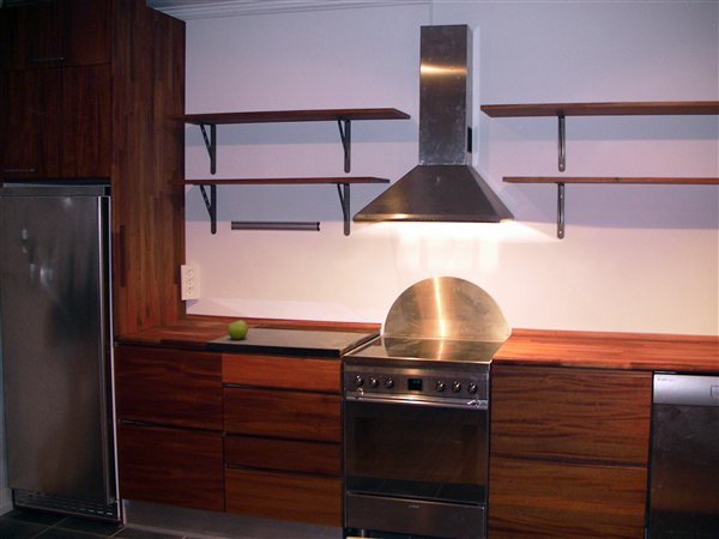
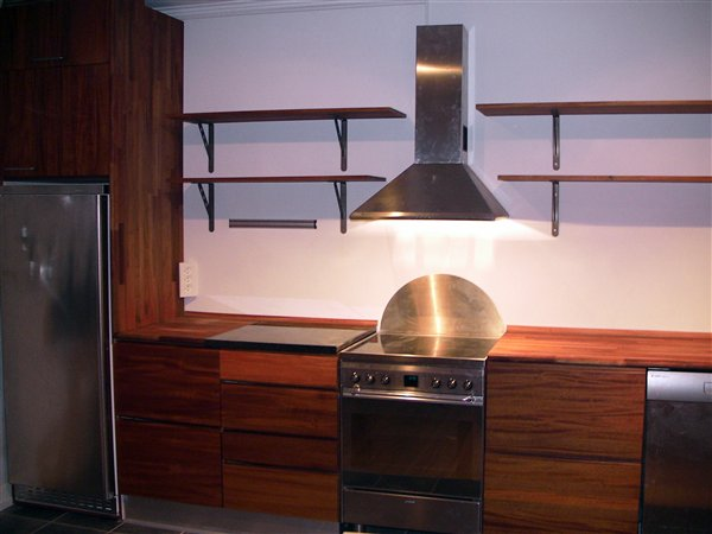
- fruit [226,319,249,340]
